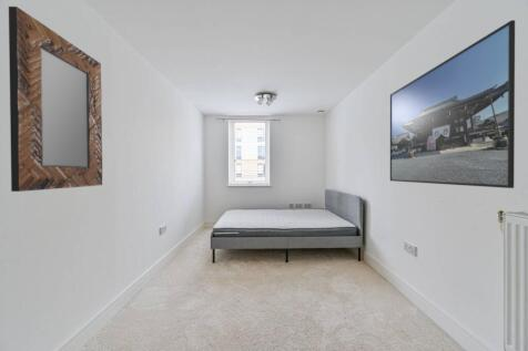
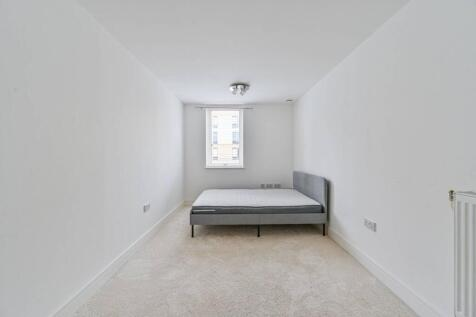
- home mirror [8,6,103,193]
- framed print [389,19,516,189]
